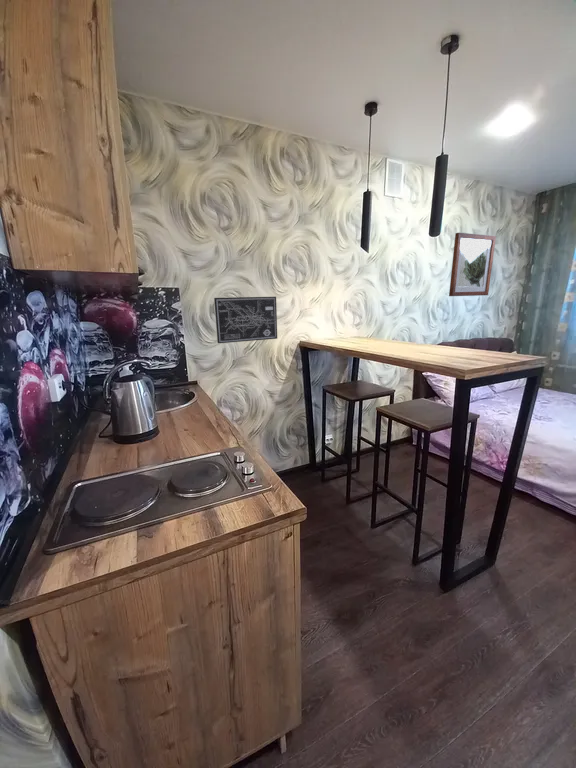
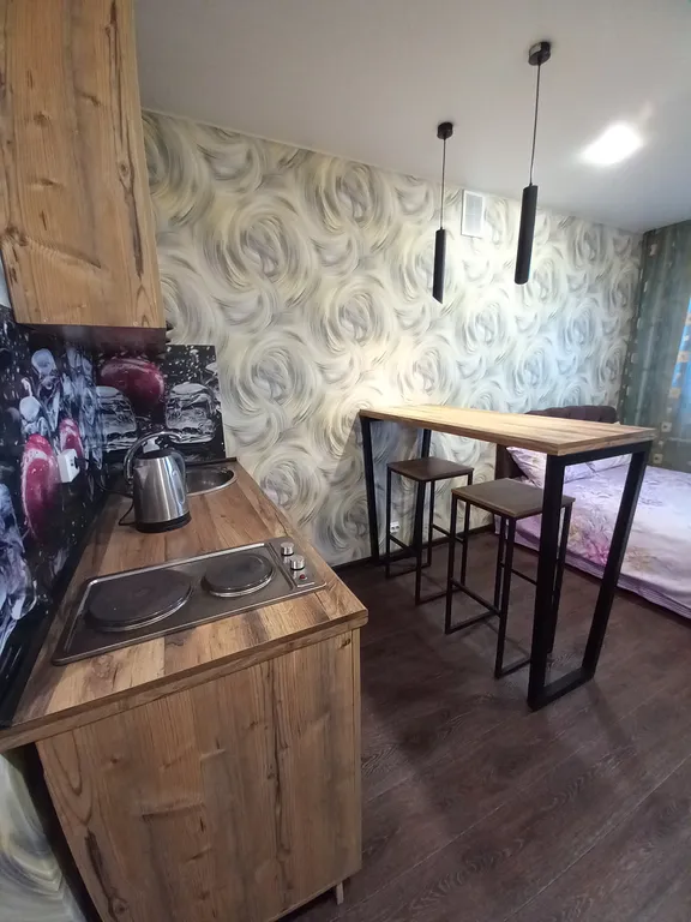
- wall art [448,232,497,297]
- wall art [213,296,278,344]
